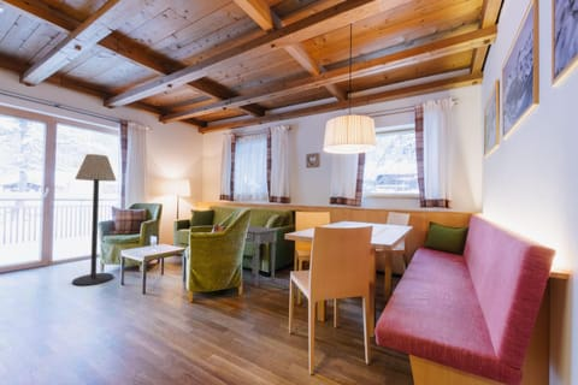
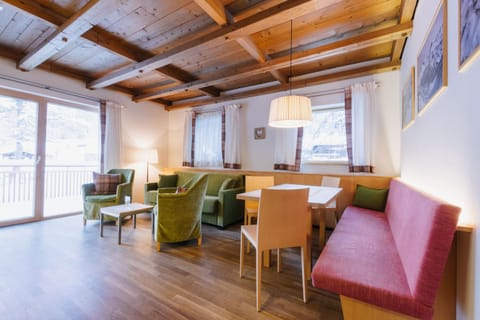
- side table [244,225,279,288]
- floor lamp [71,153,117,286]
